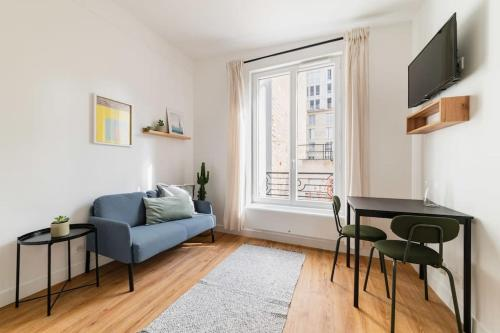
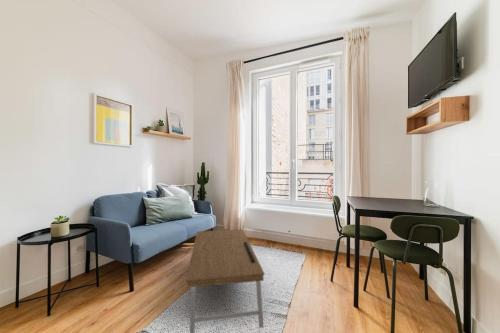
+ coffee table [185,228,266,333]
